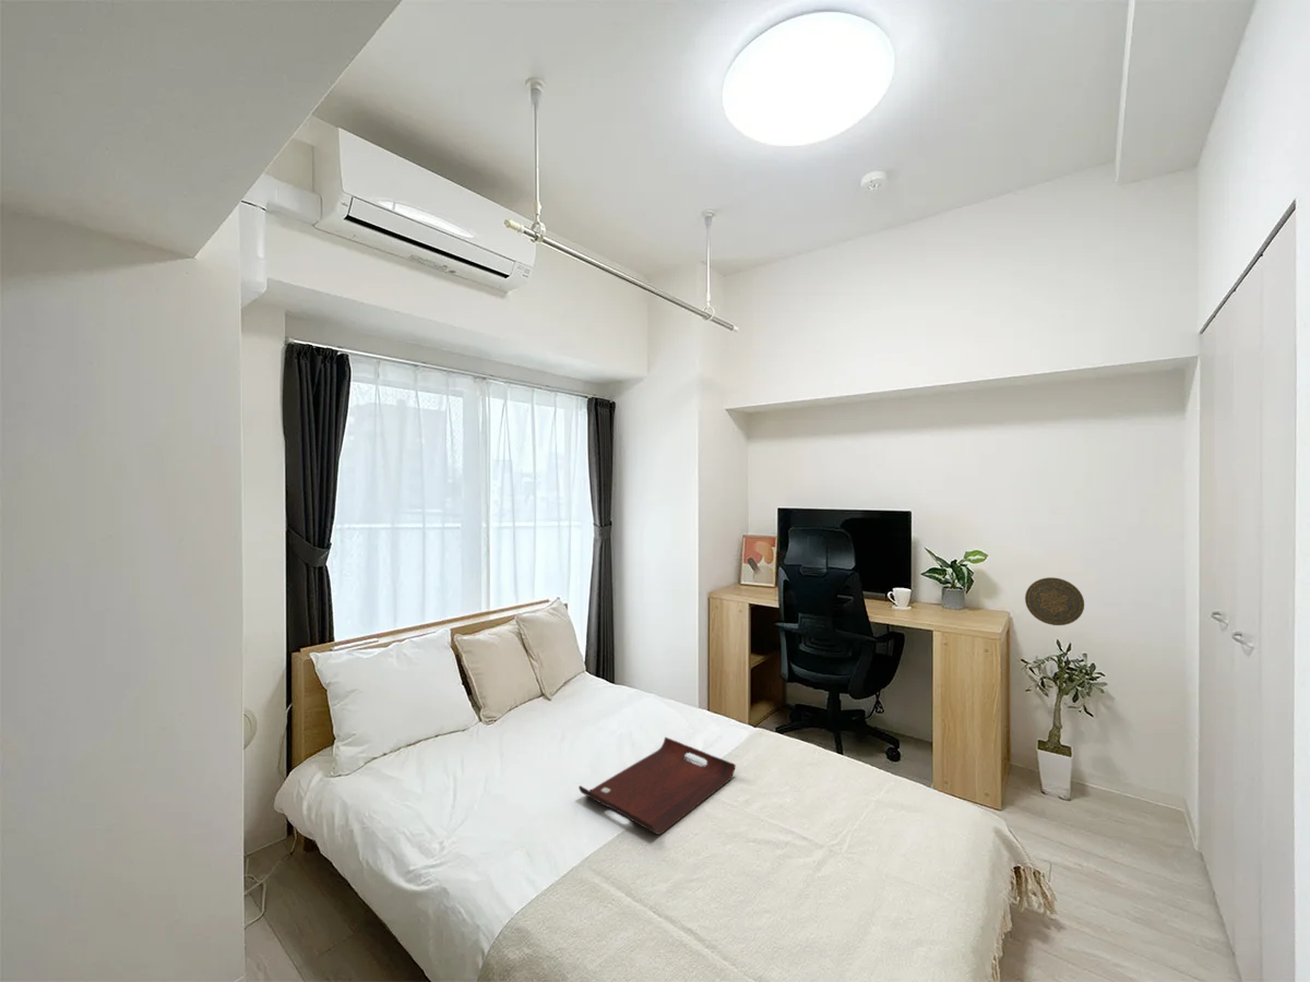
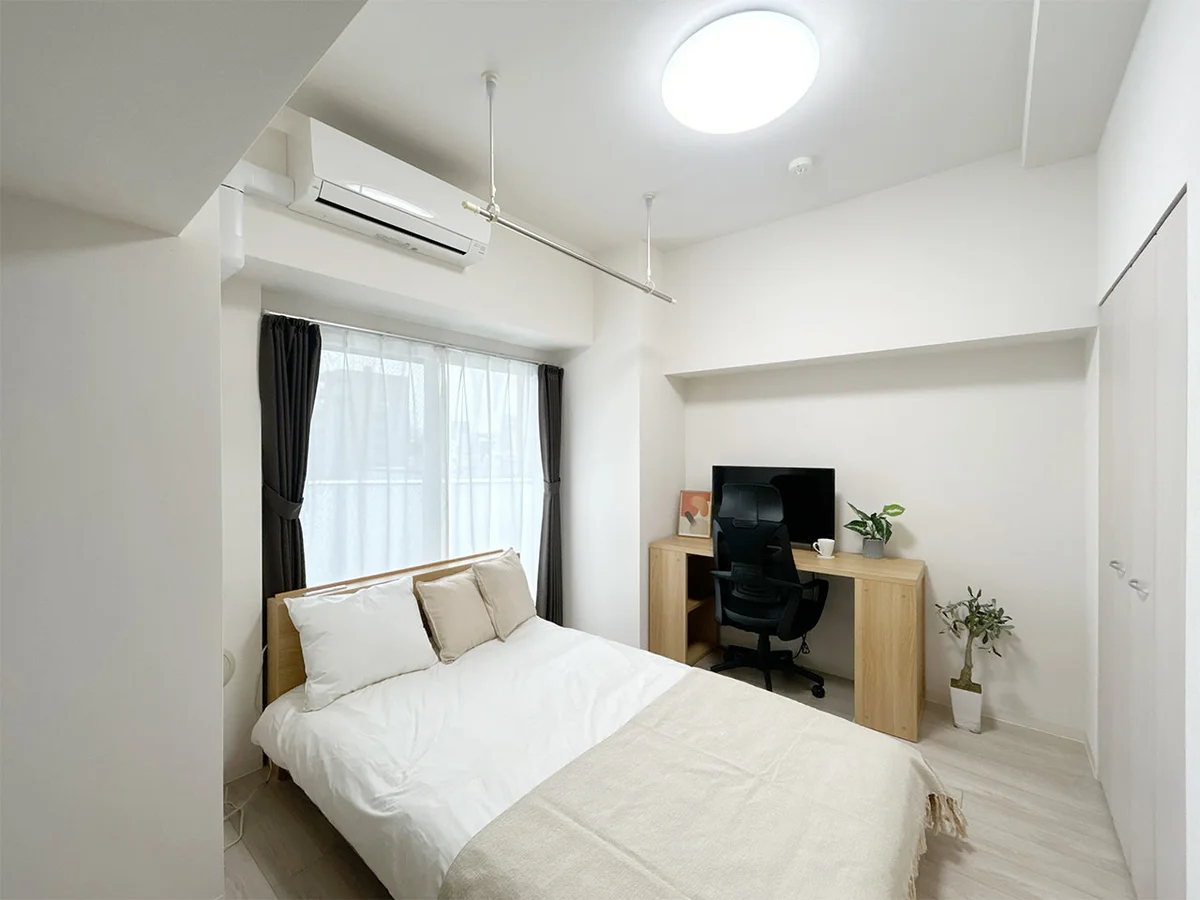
- serving tray [577,735,737,836]
- decorative plate [1024,576,1085,626]
